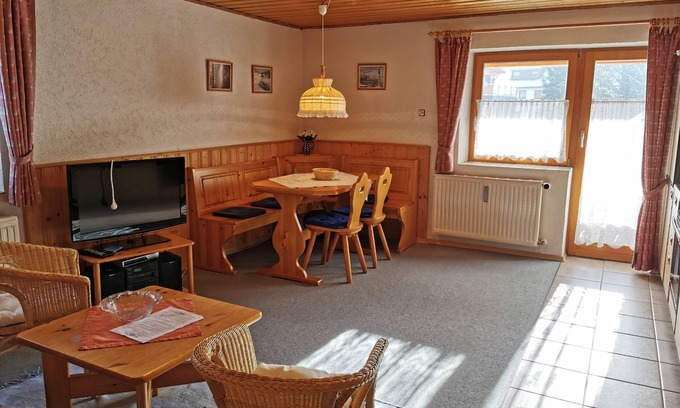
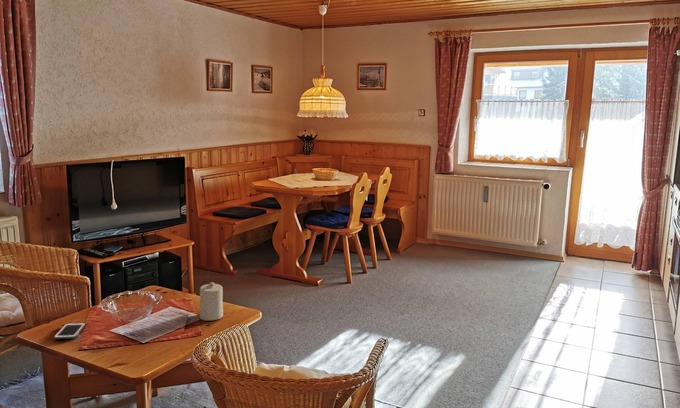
+ candle [199,281,224,322]
+ cell phone [53,322,87,340]
